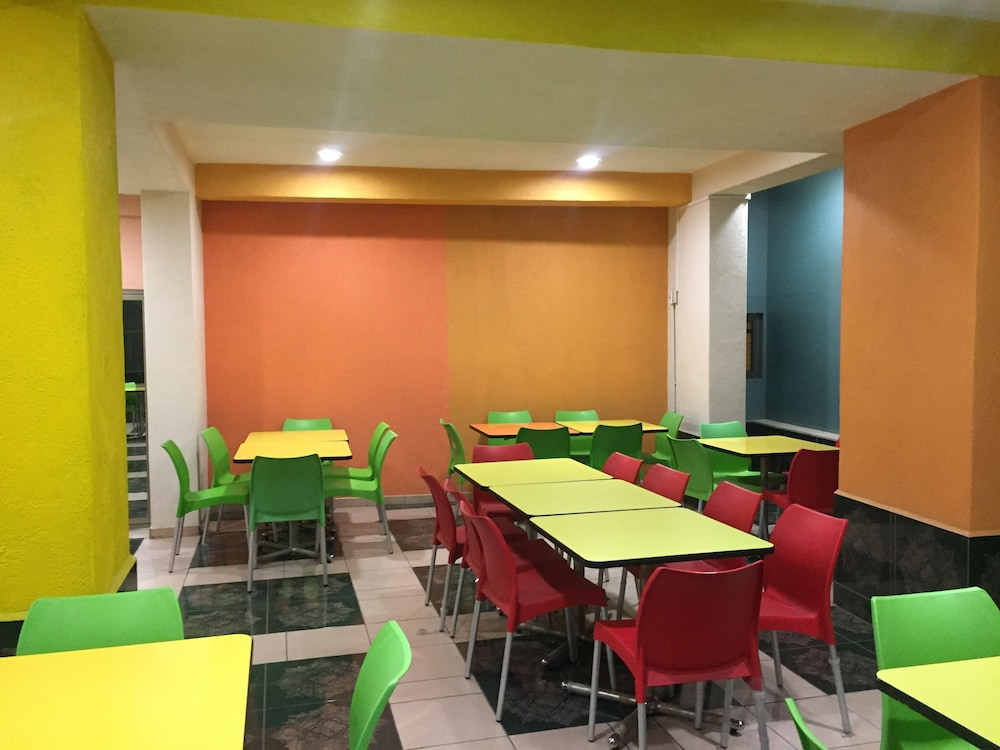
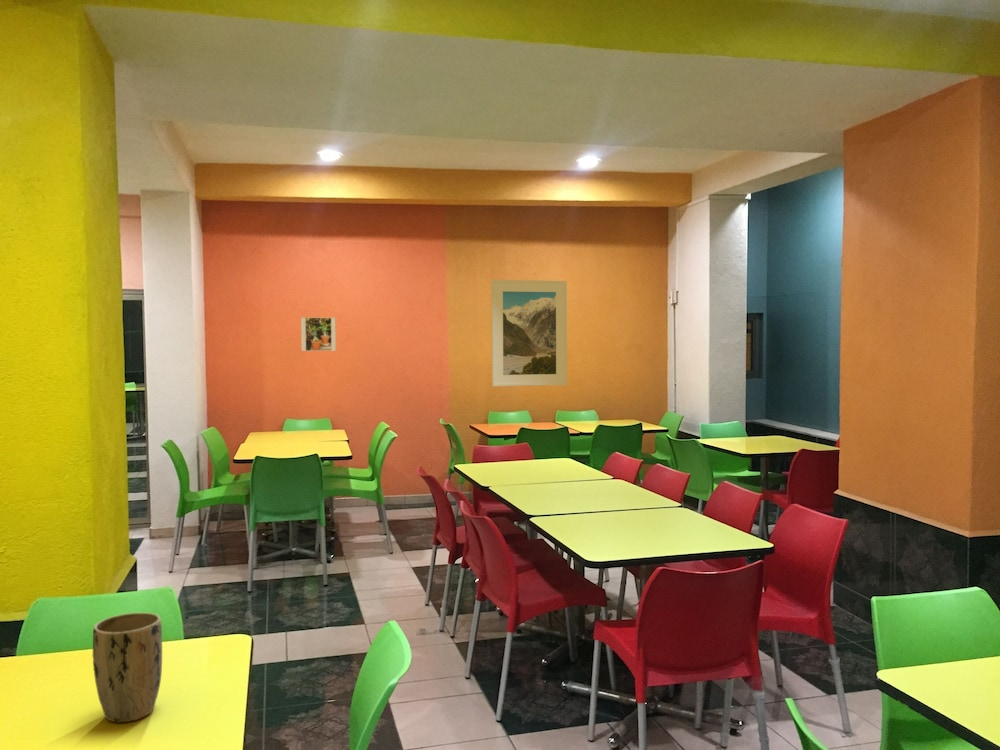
+ plant pot [92,612,163,724]
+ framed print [490,279,568,387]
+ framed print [300,316,337,352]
